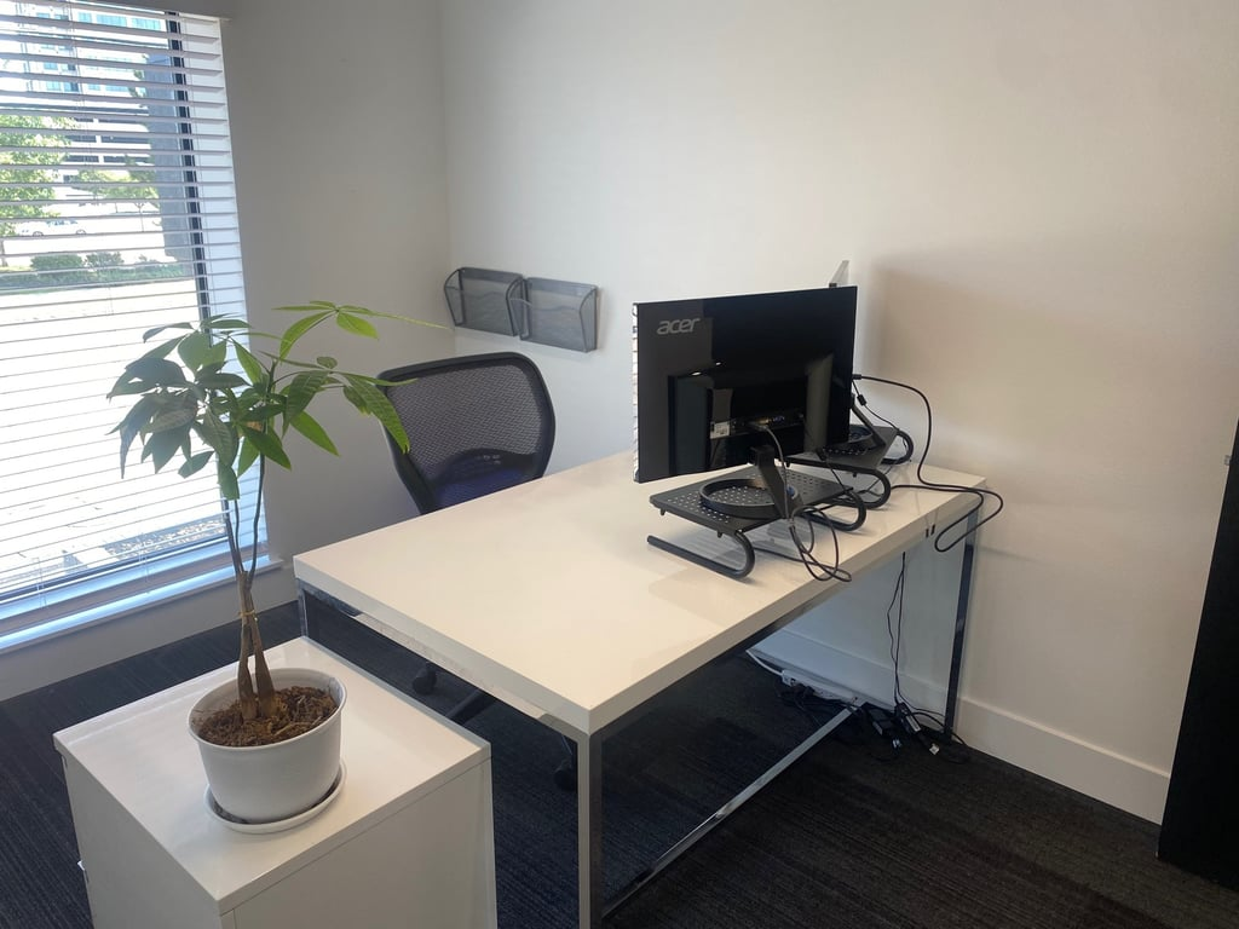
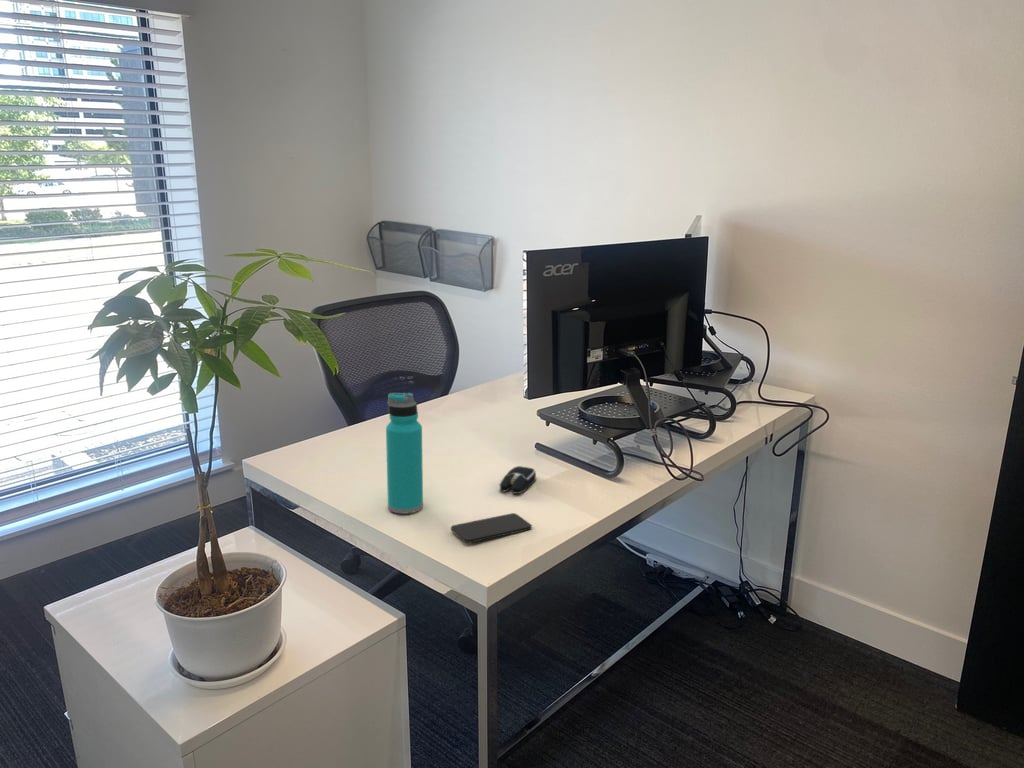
+ water bottle [385,392,424,515]
+ smartphone [450,512,533,544]
+ computer mouse [499,465,537,495]
